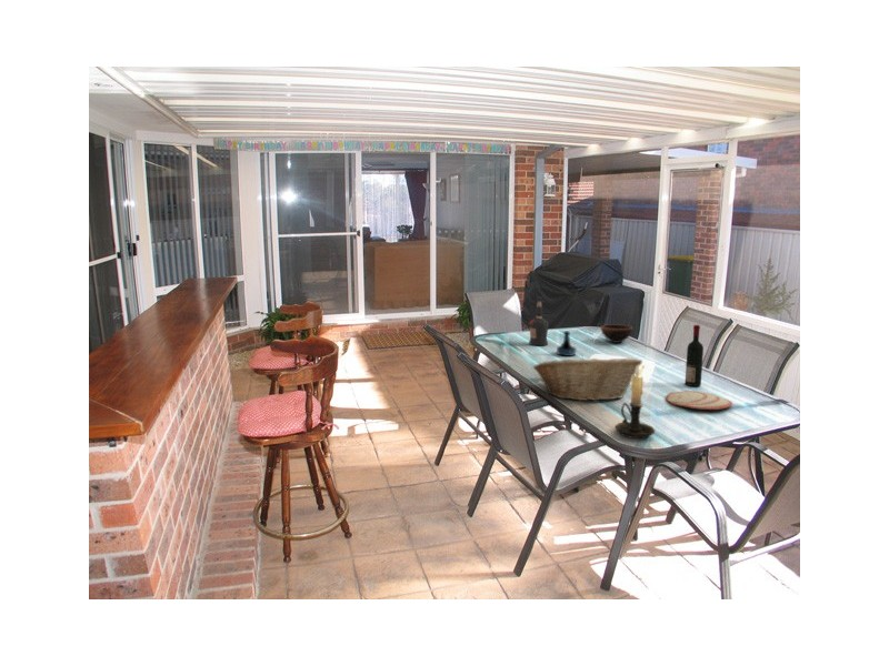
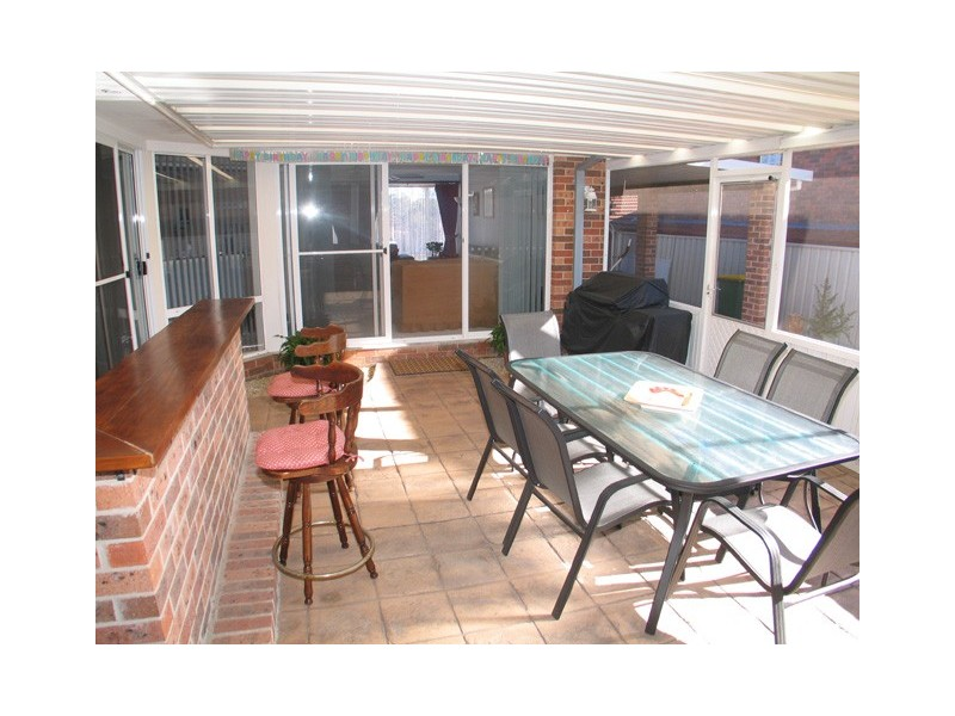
- candle holder [615,365,656,440]
- plate [665,390,733,411]
- alcohol [685,324,705,387]
- fruit basket [532,353,643,402]
- bowl [600,324,635,344]
- liquor bottle [528,296,549,346]
- tequila bottle [556,330,577,357]
